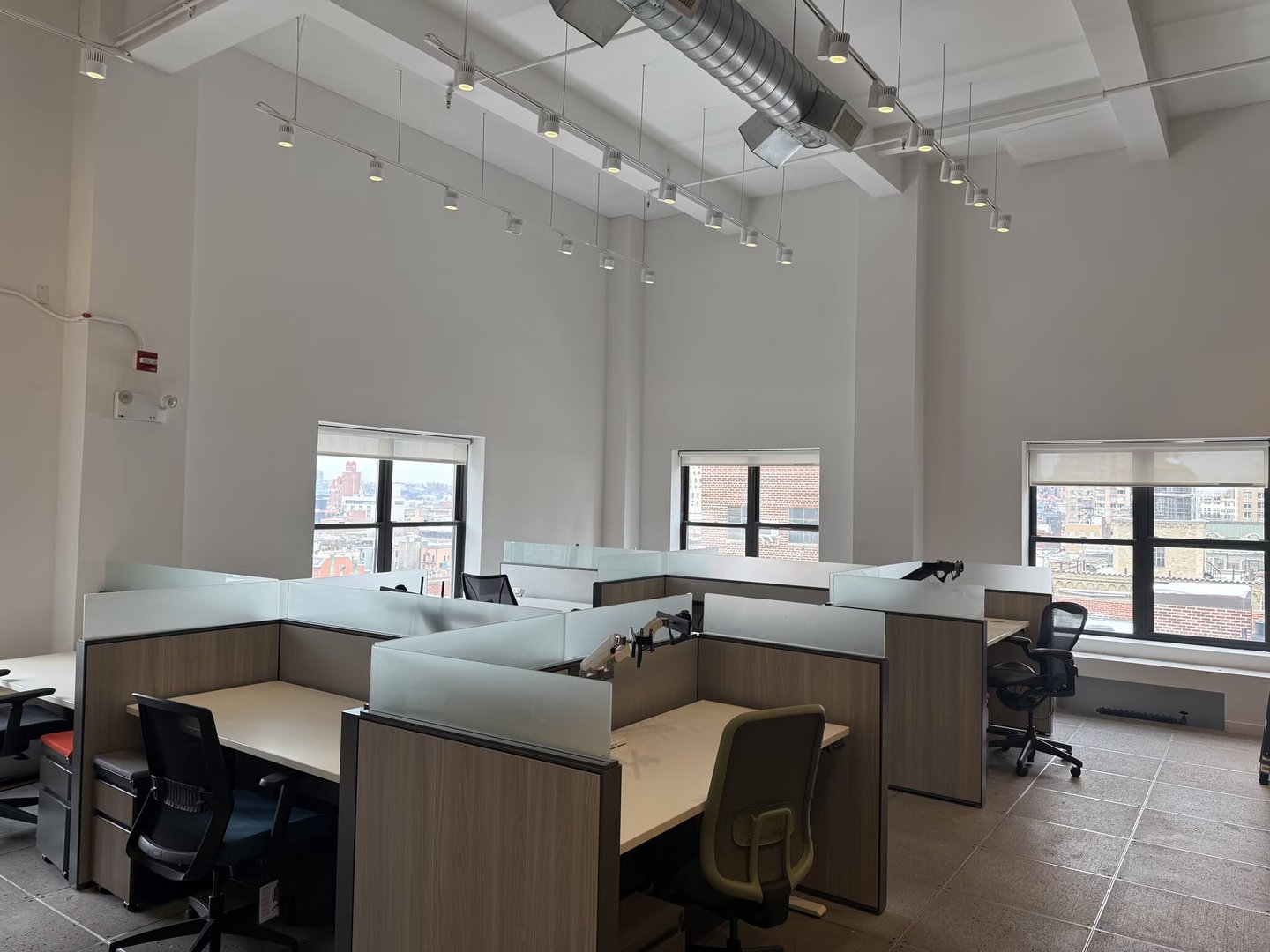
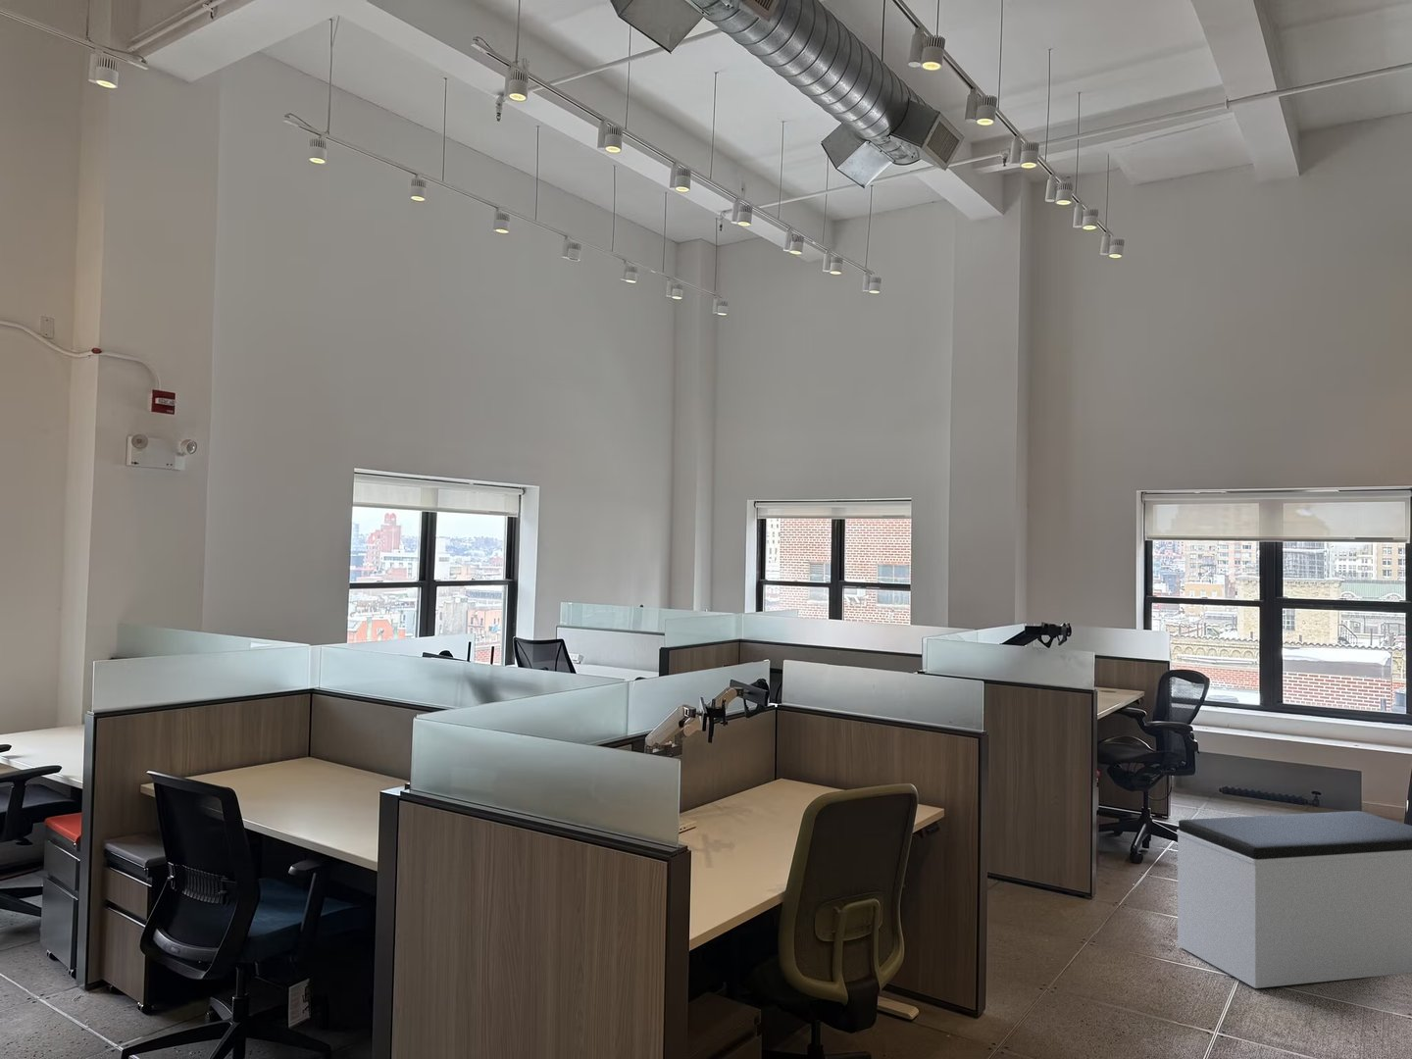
+ bench [1175,810,1412,989]
